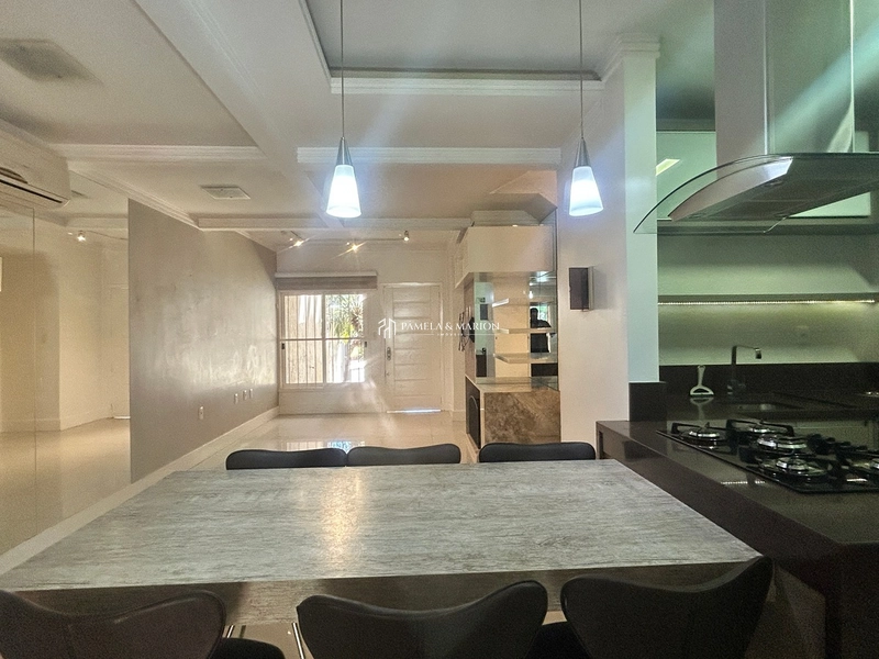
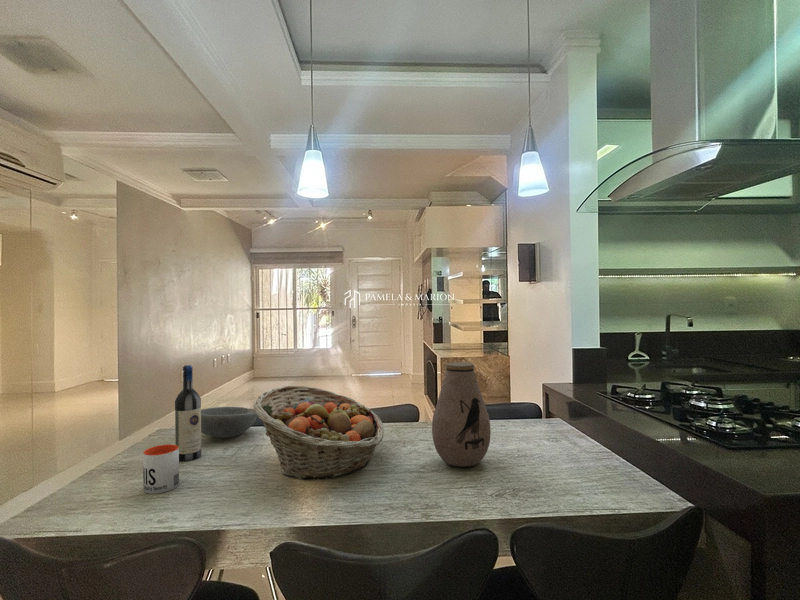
+ vase [431,361,492,469]
+ fruit basket [252,385,385,481]
+ bowl [201,406,258,439]
+ mug [142,443,180,495]
+ wine bottle [174,364,202,462]
